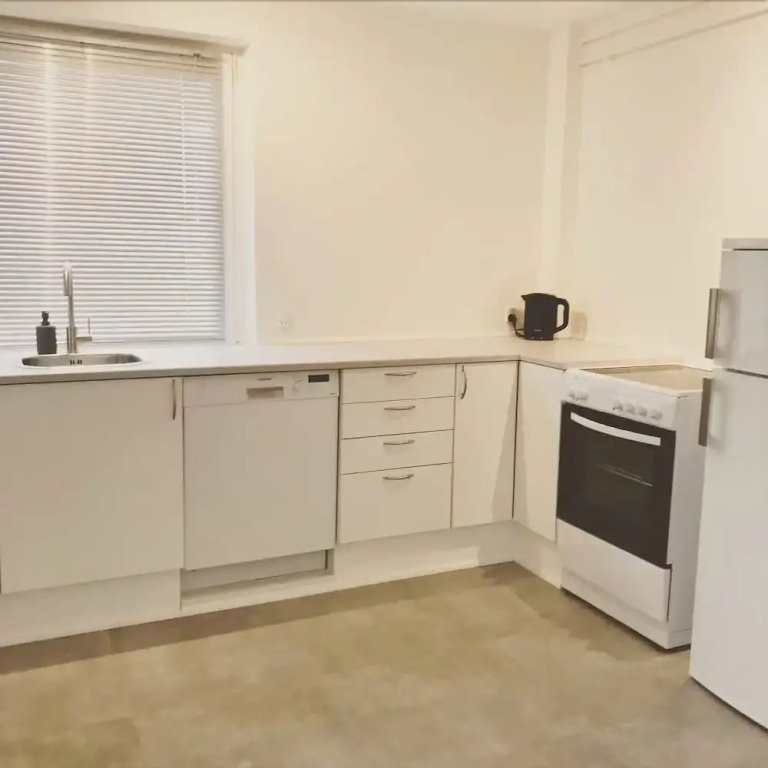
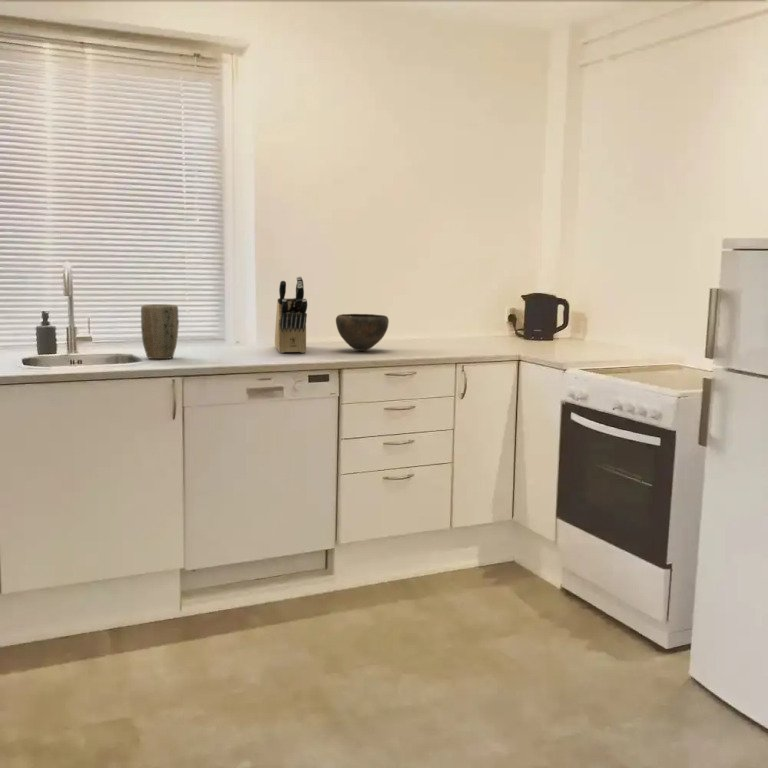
+ plant pot [140,303,180,360]
+ bowl [335,313,390,352]
+ knife block [274,276,308,354]
